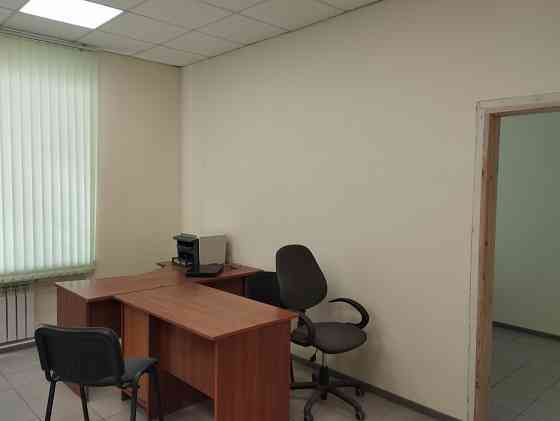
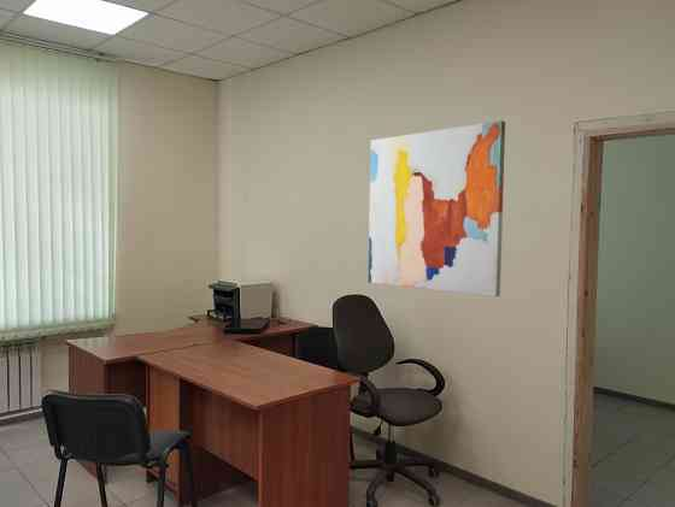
+ wall art [368,119,506,297]
